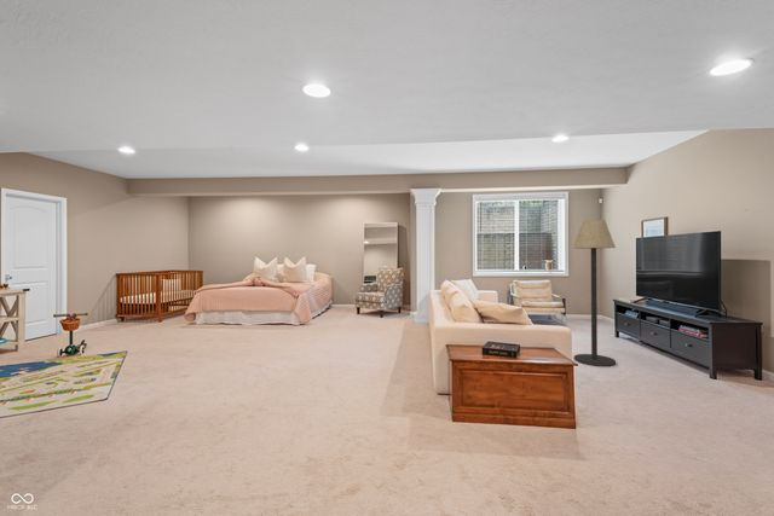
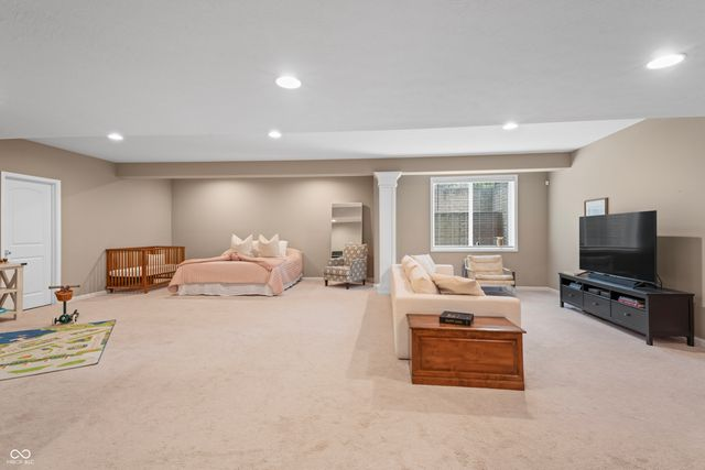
- floor lamp [572,219,617,367]
